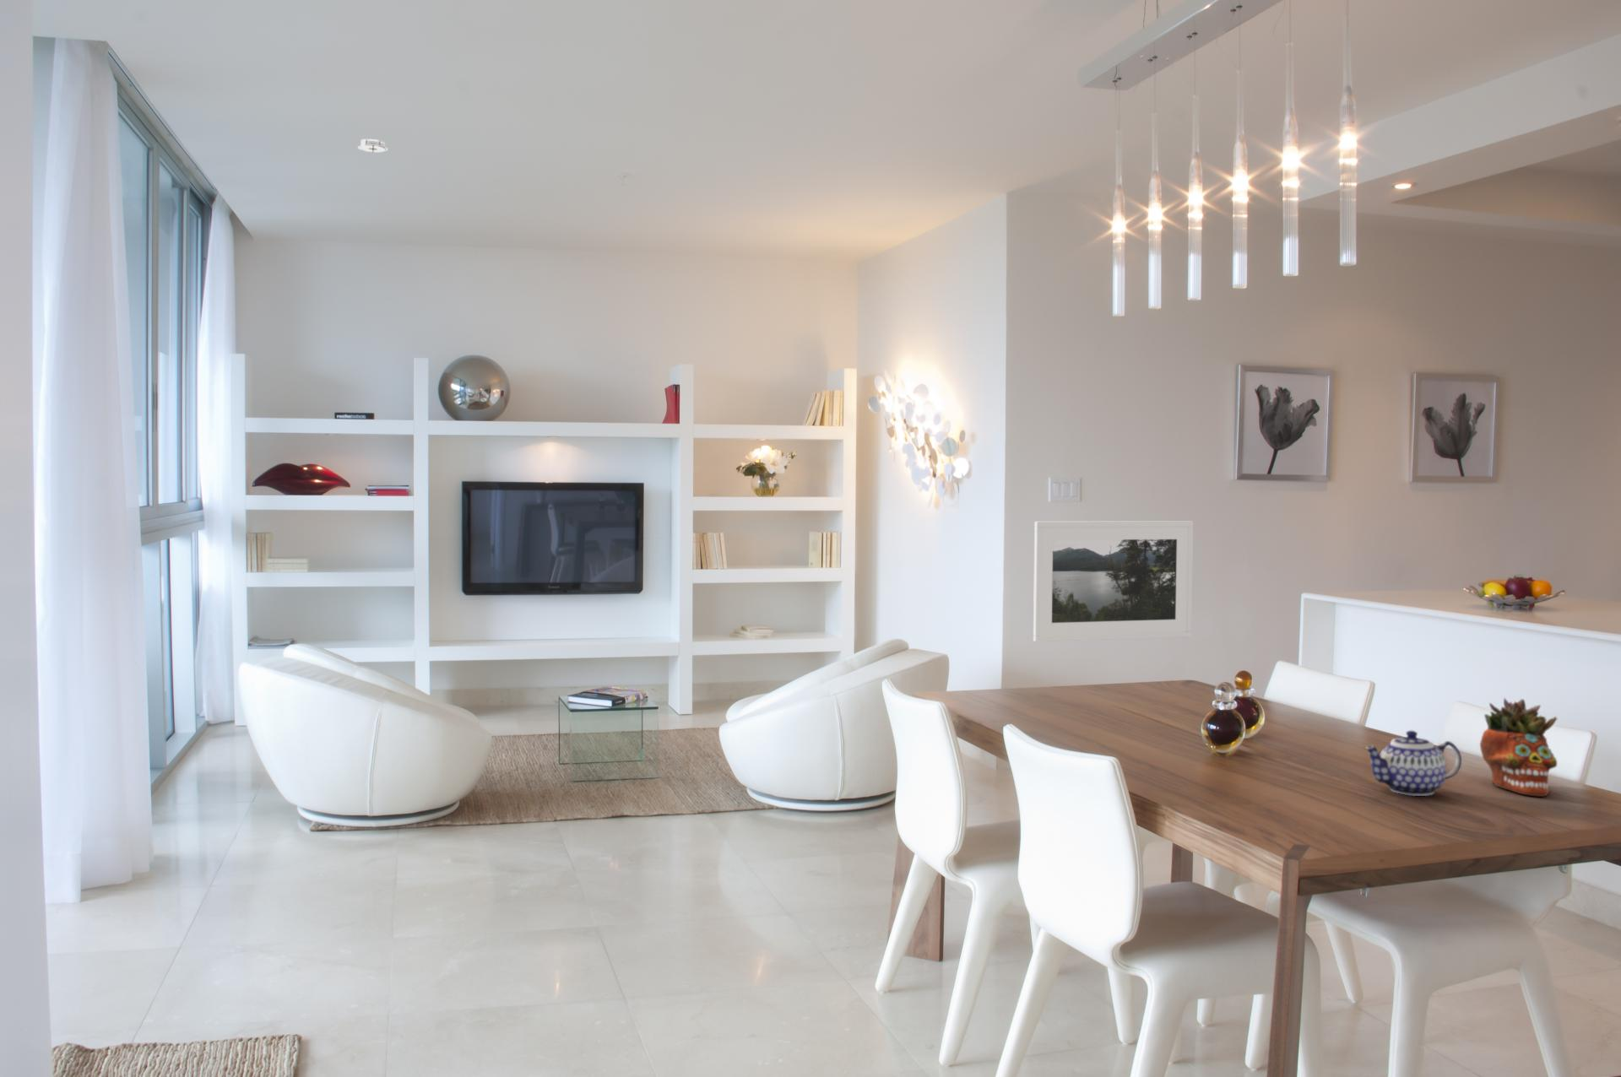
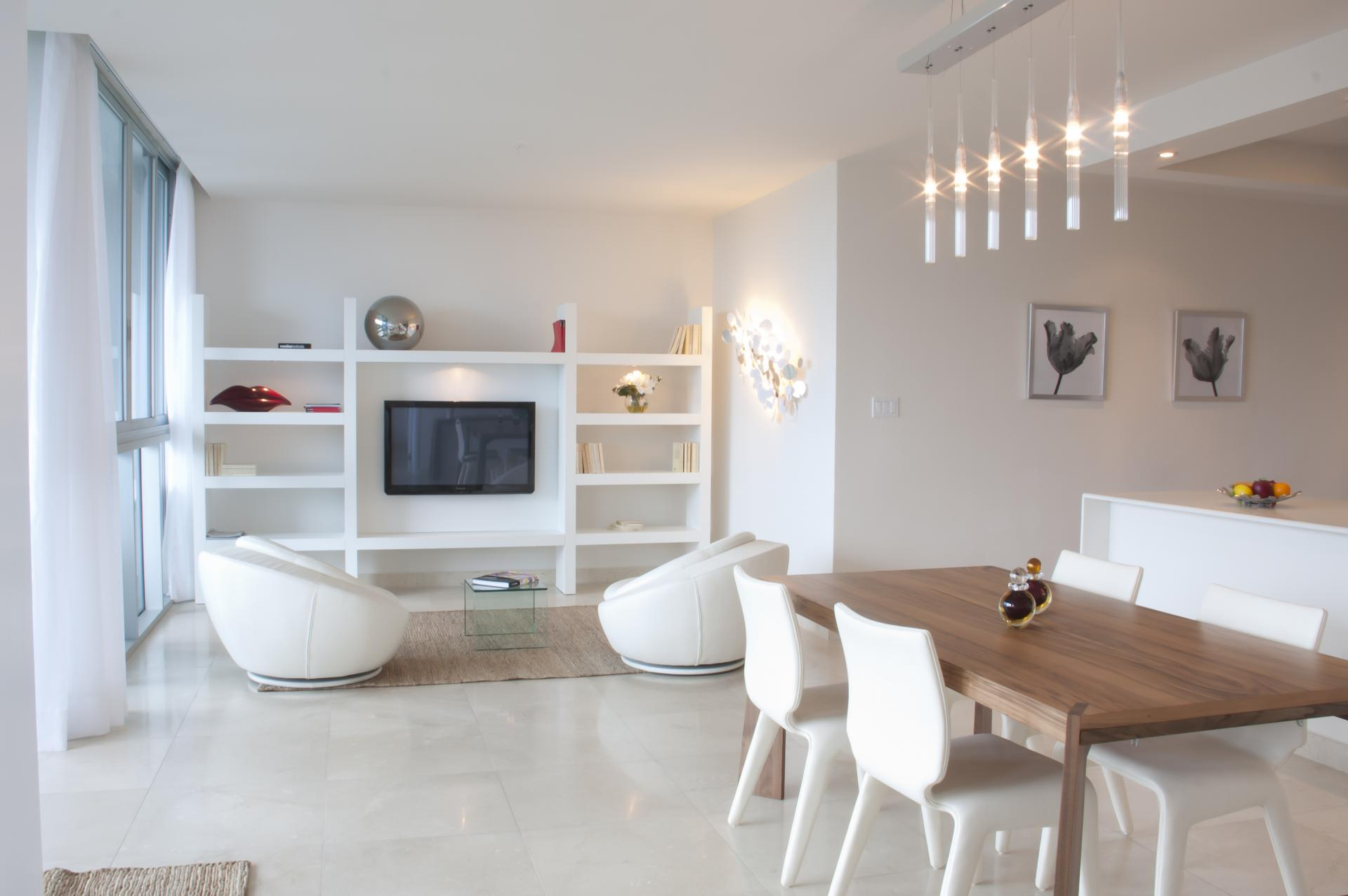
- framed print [1033,520,1194,642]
- succulent planter [1479,697,1557,798]
- smoke detector [357,137,388,154]
- teapot [1365,730,1462,797]
